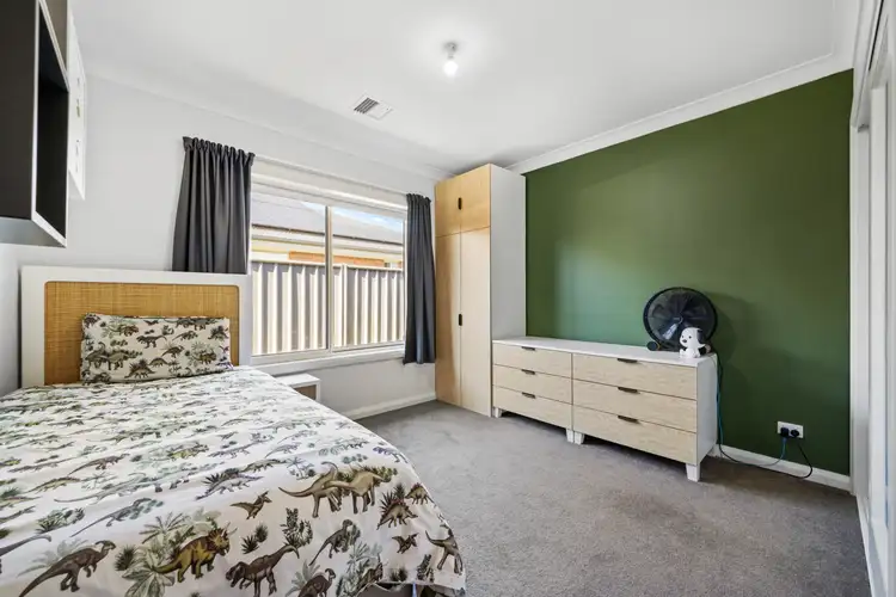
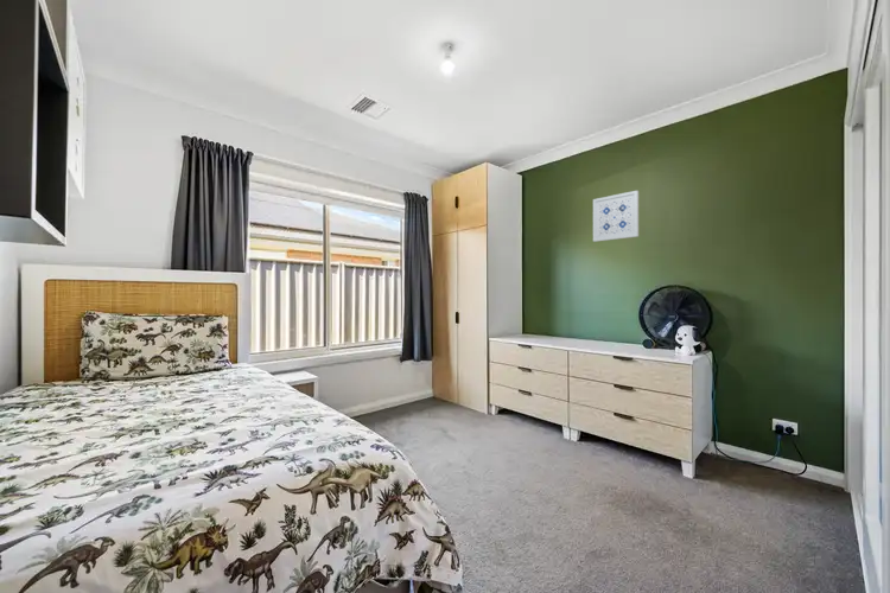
+ wall art [592,190,640,243]
